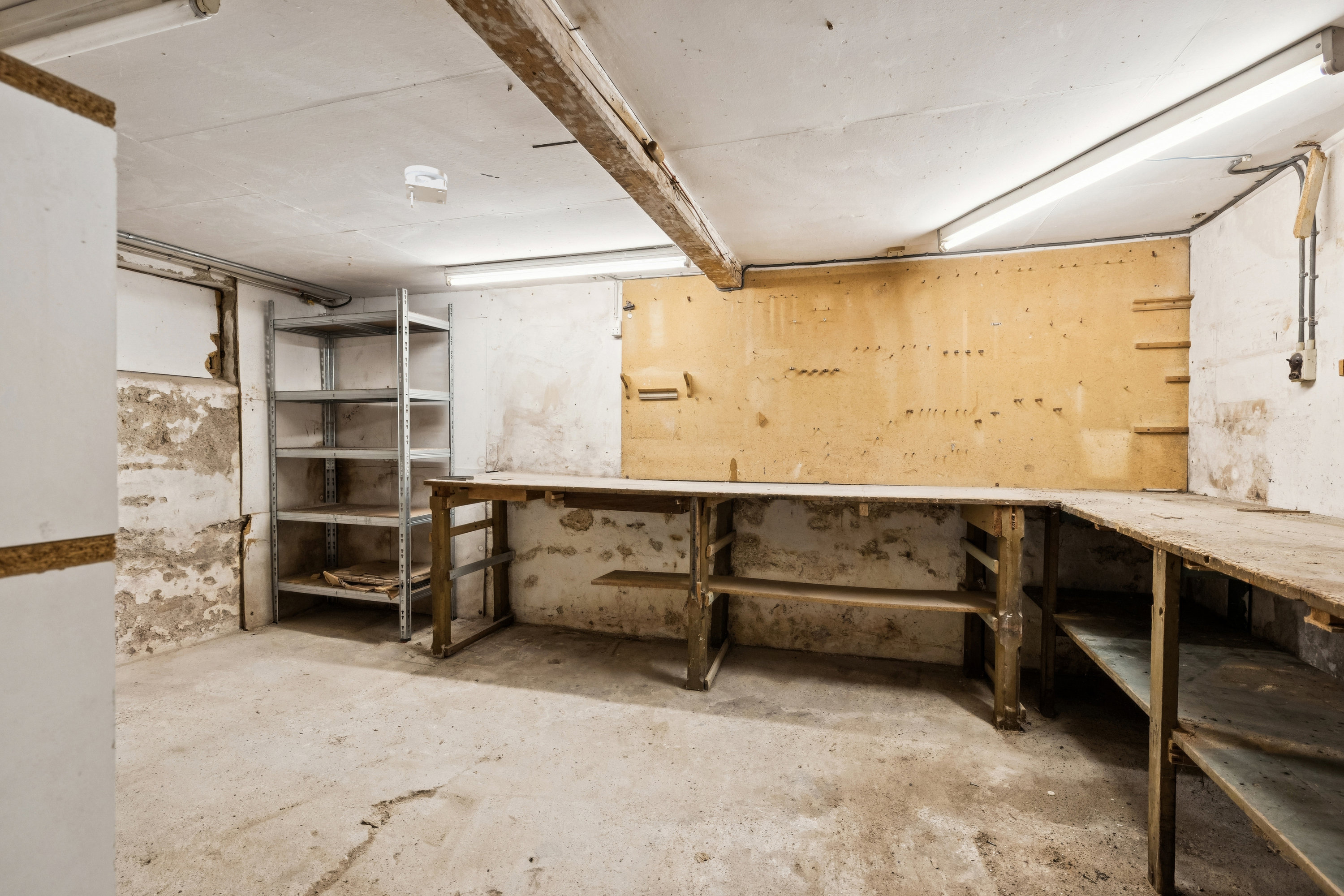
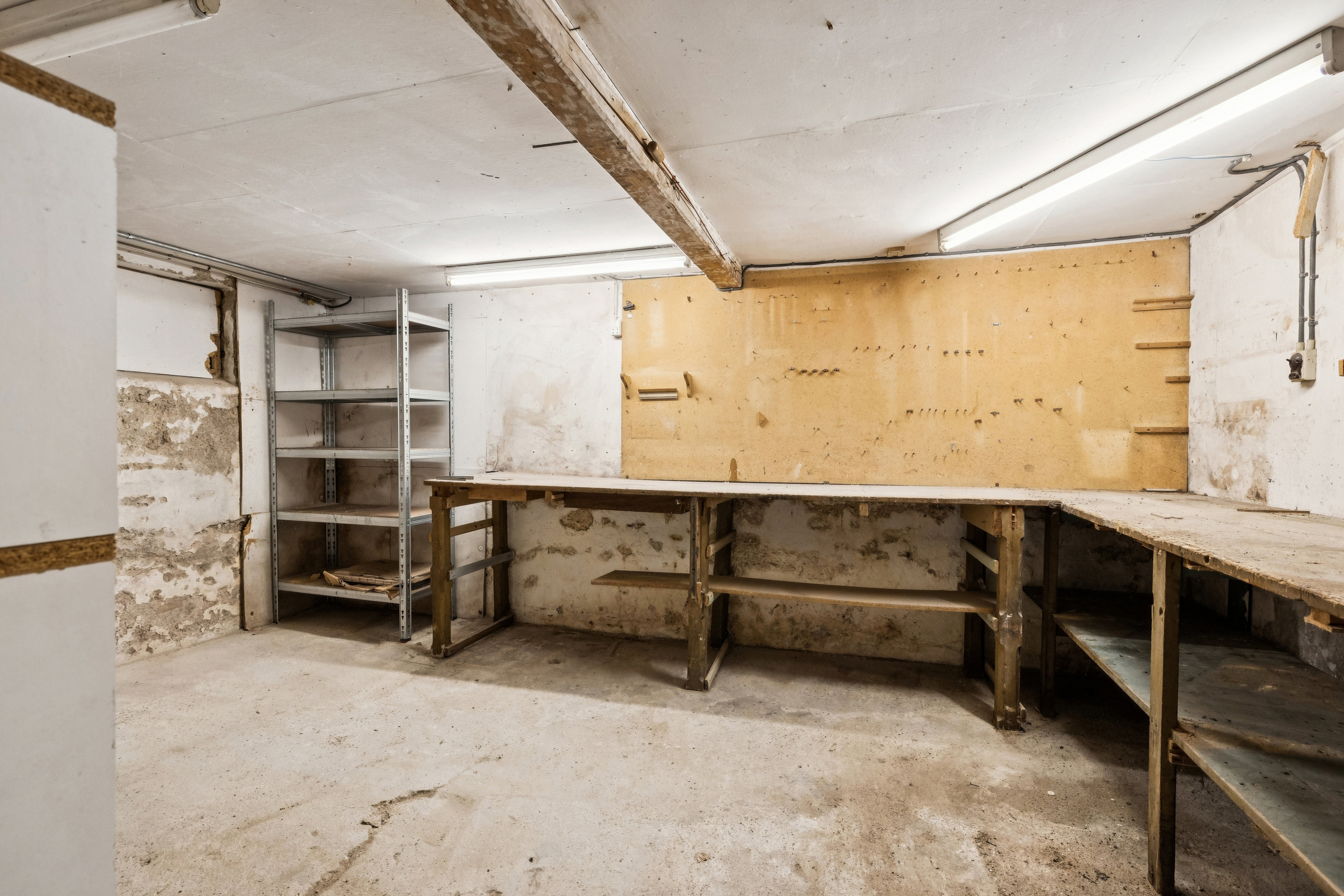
- smoke detector [404,165,448,208]
